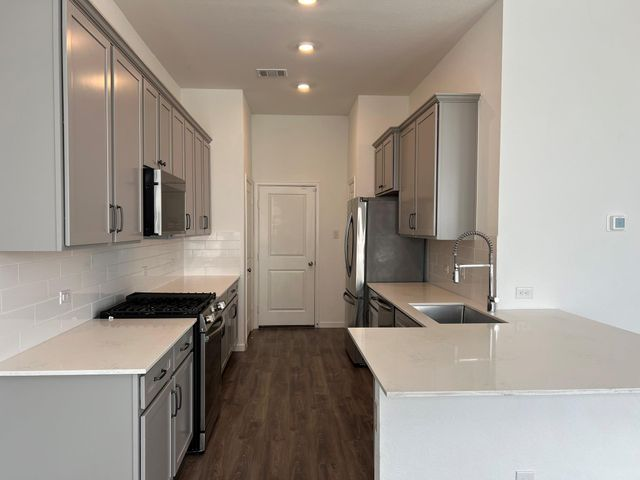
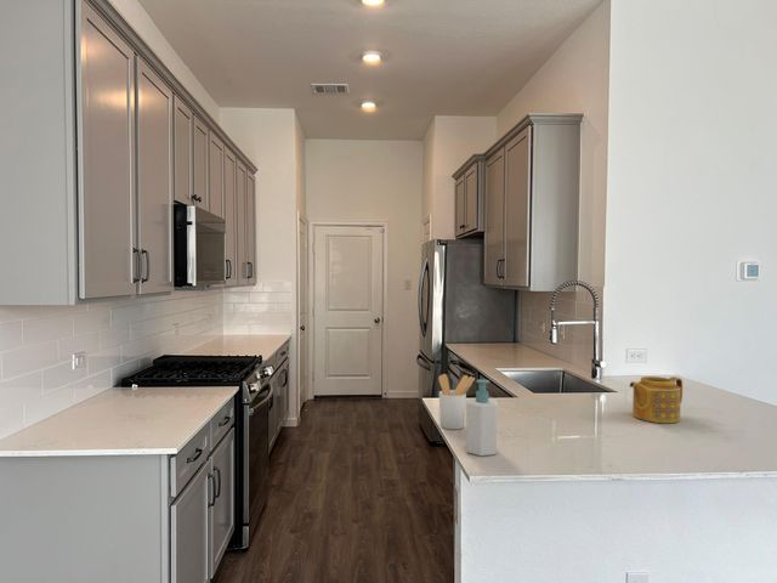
+ teapot [628,375,684,424]
+ utensil holder [437,373,476,430]
+ soap bottle [465,378,498,457]
